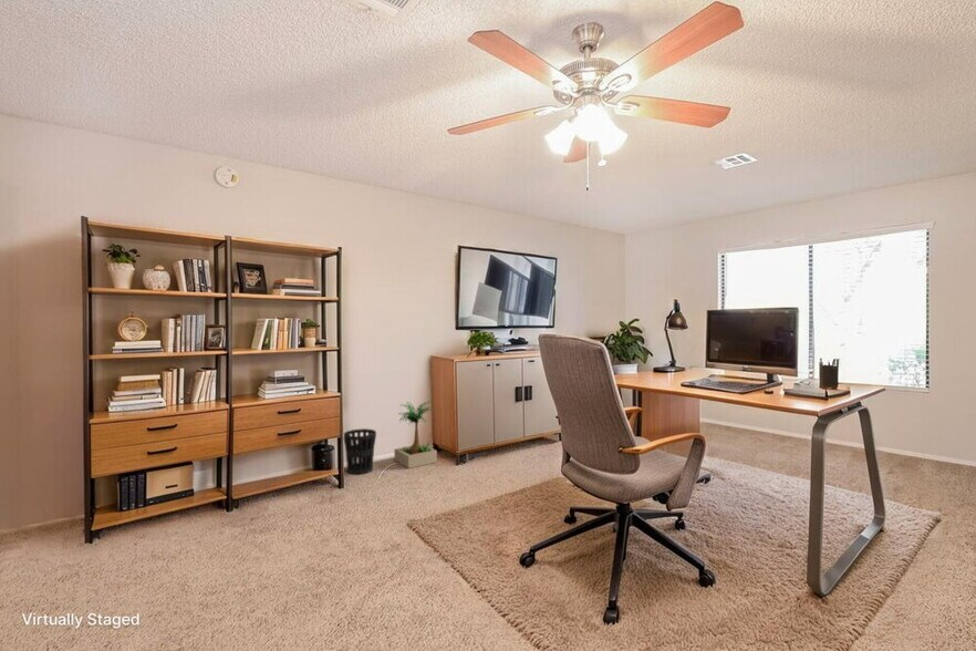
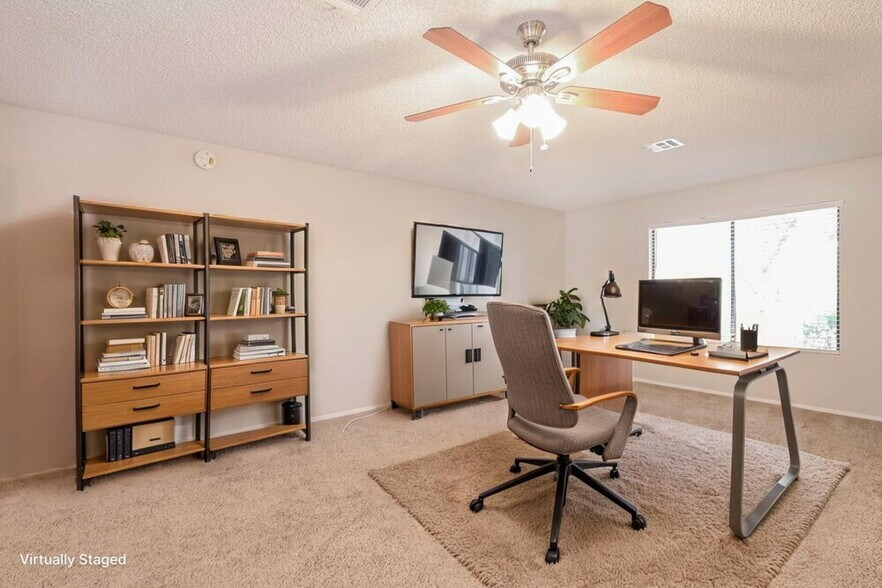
- wastebasket [343,427,377,475]
- potted plant [393,400,438,469]
